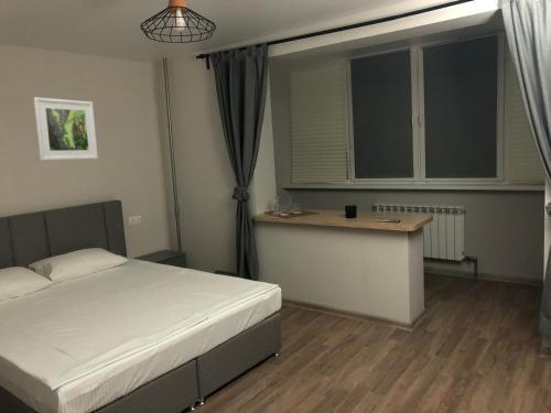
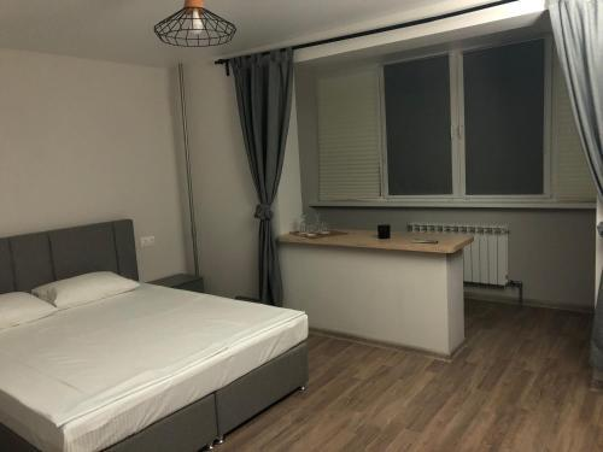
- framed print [33,96,99,162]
